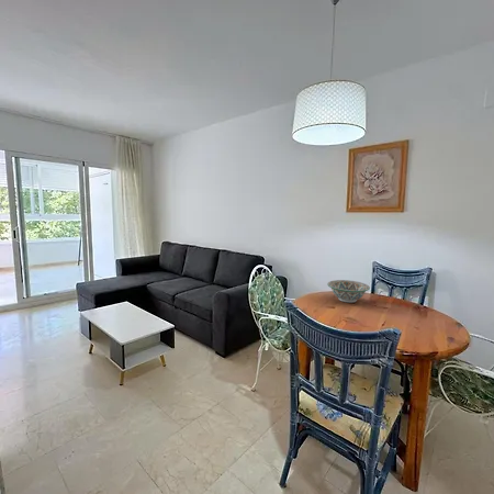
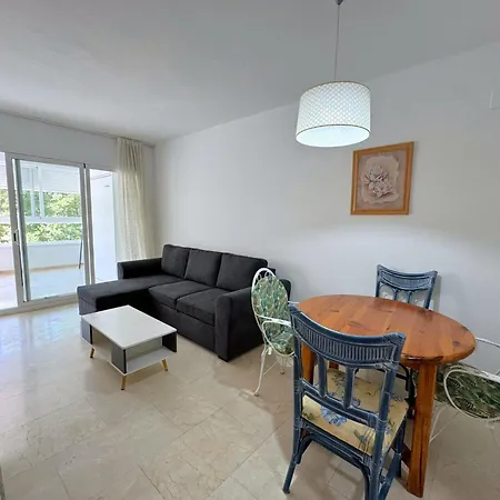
- decorative bowl [326,279,371,304]
